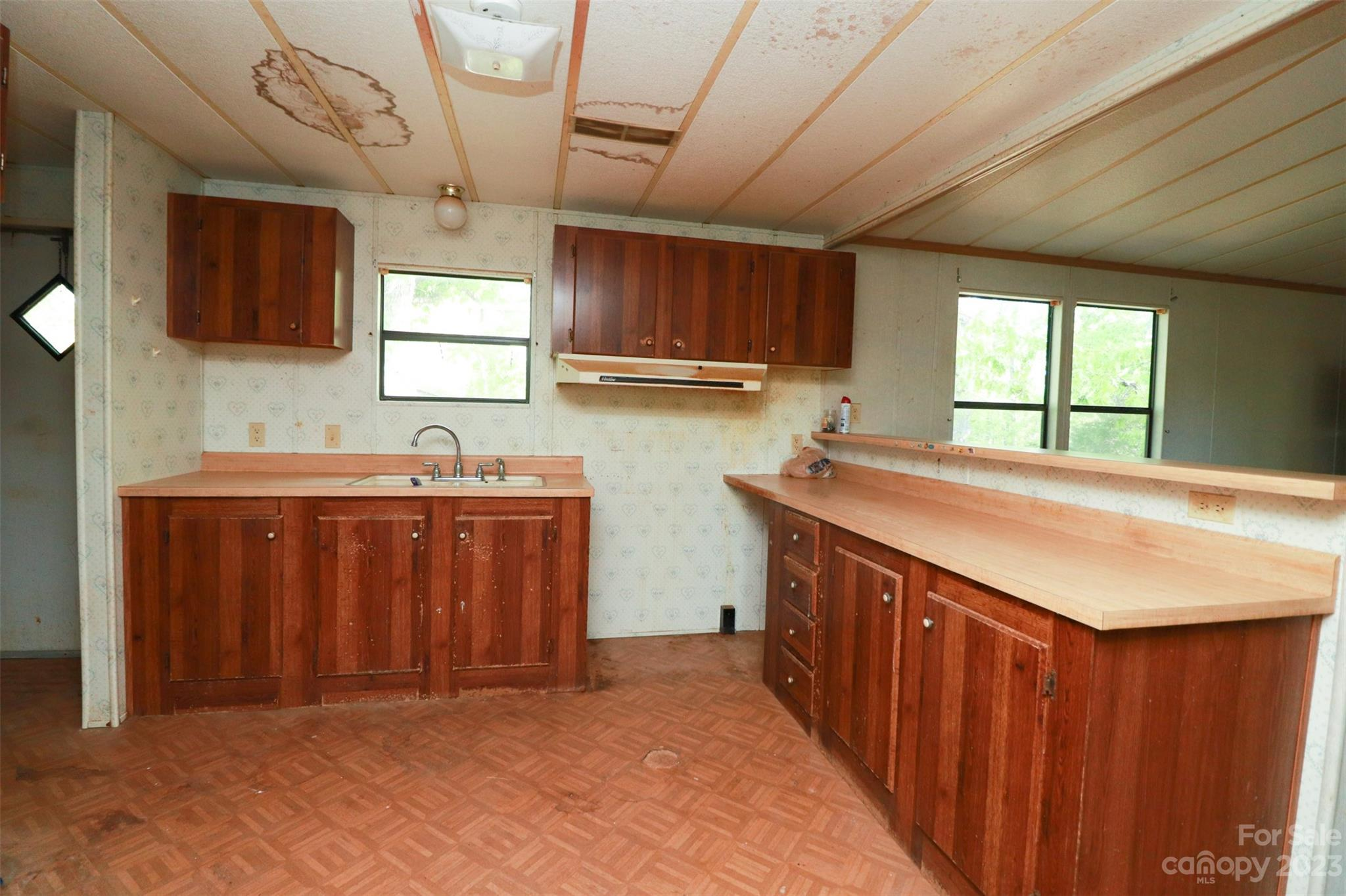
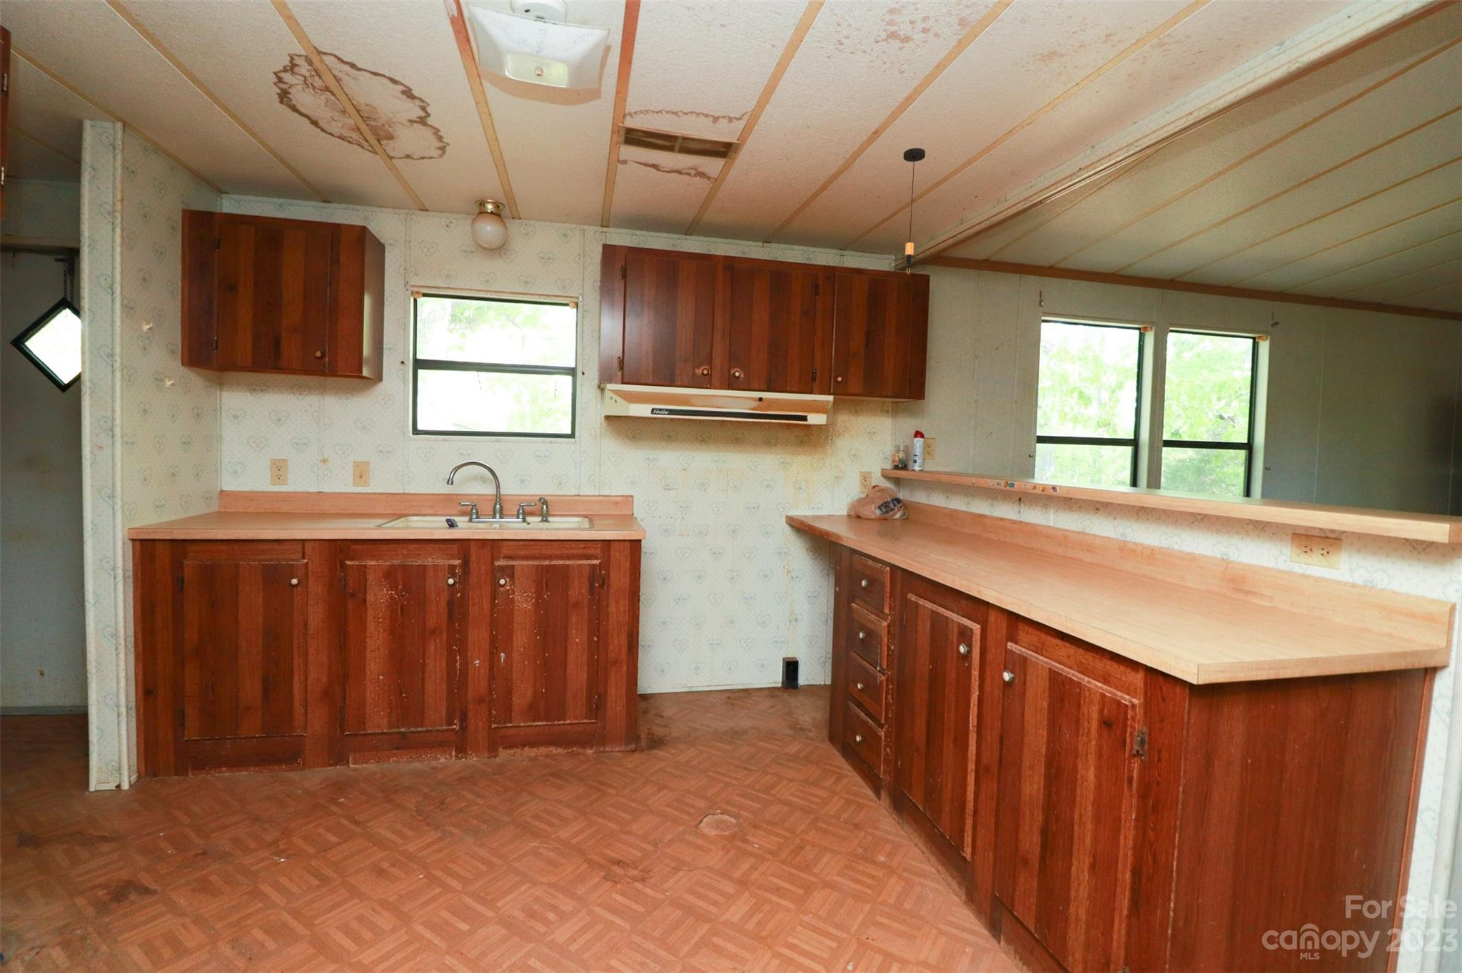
+ pendant light [888,148,930,275]
